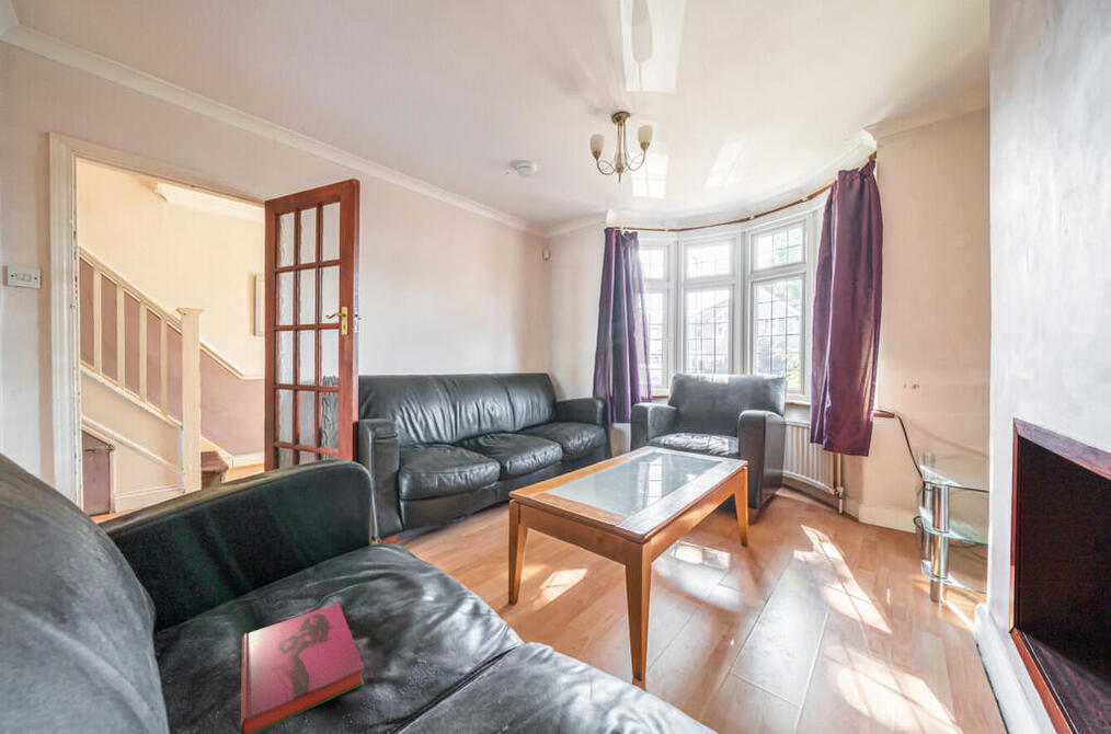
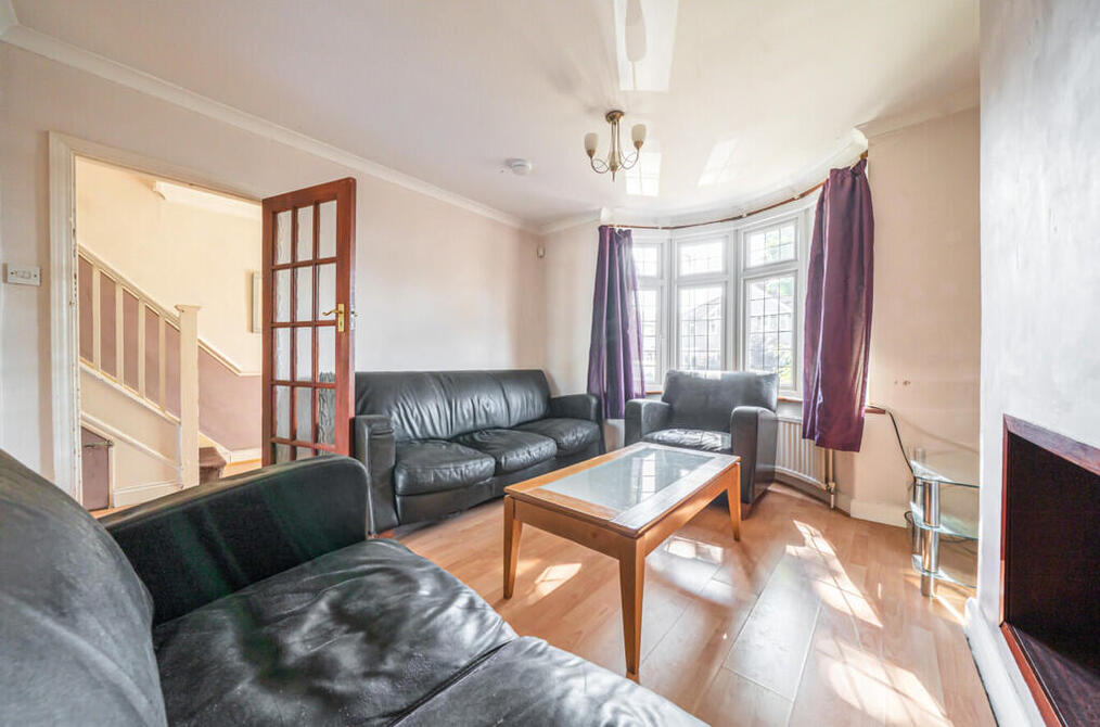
- hardback book [240,603,365,734]
